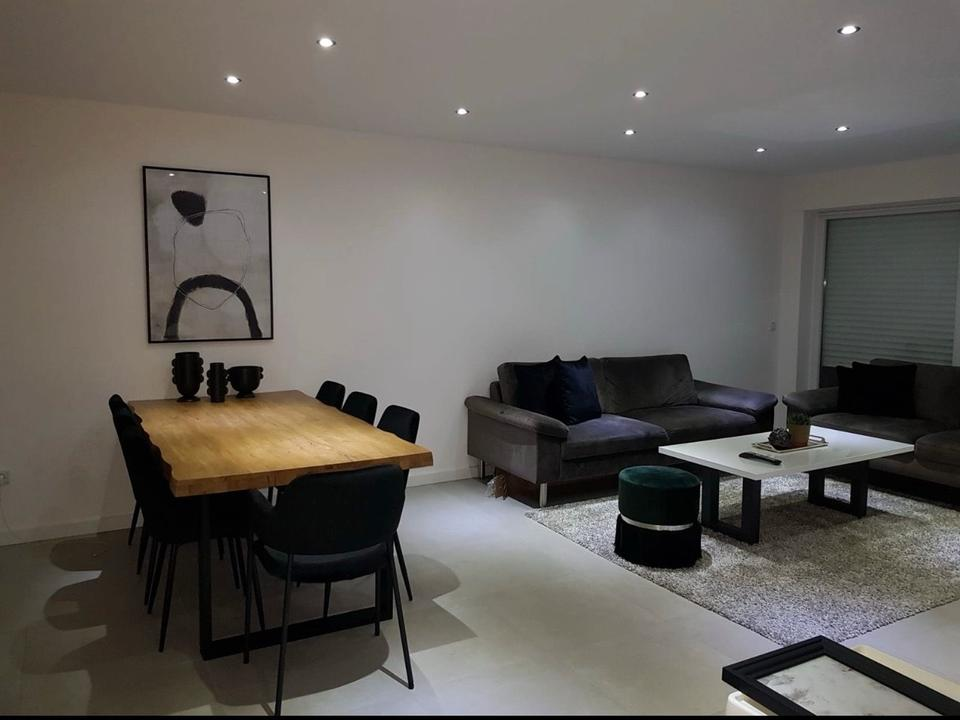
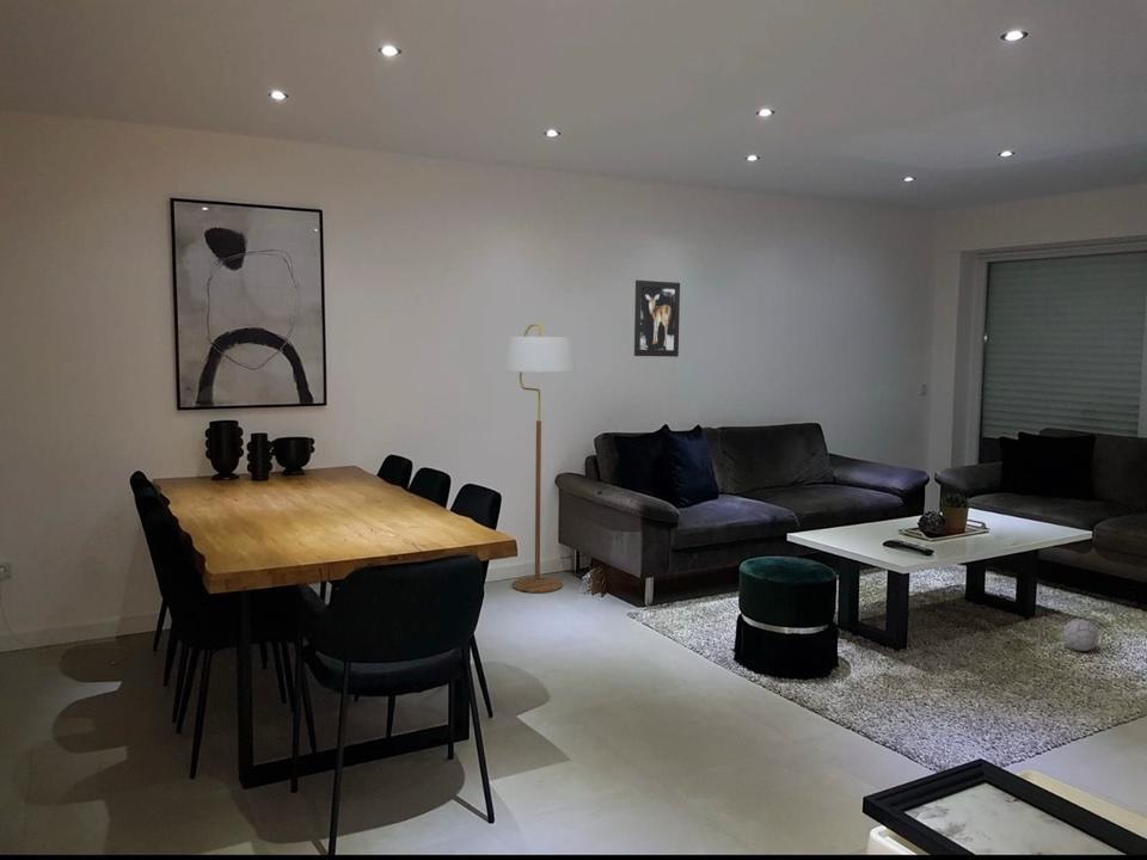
+ wall art [633,280,681,358]
+ decorative ball [1061,618,1099,652]
+ floor lamp [503,322,575,594]
